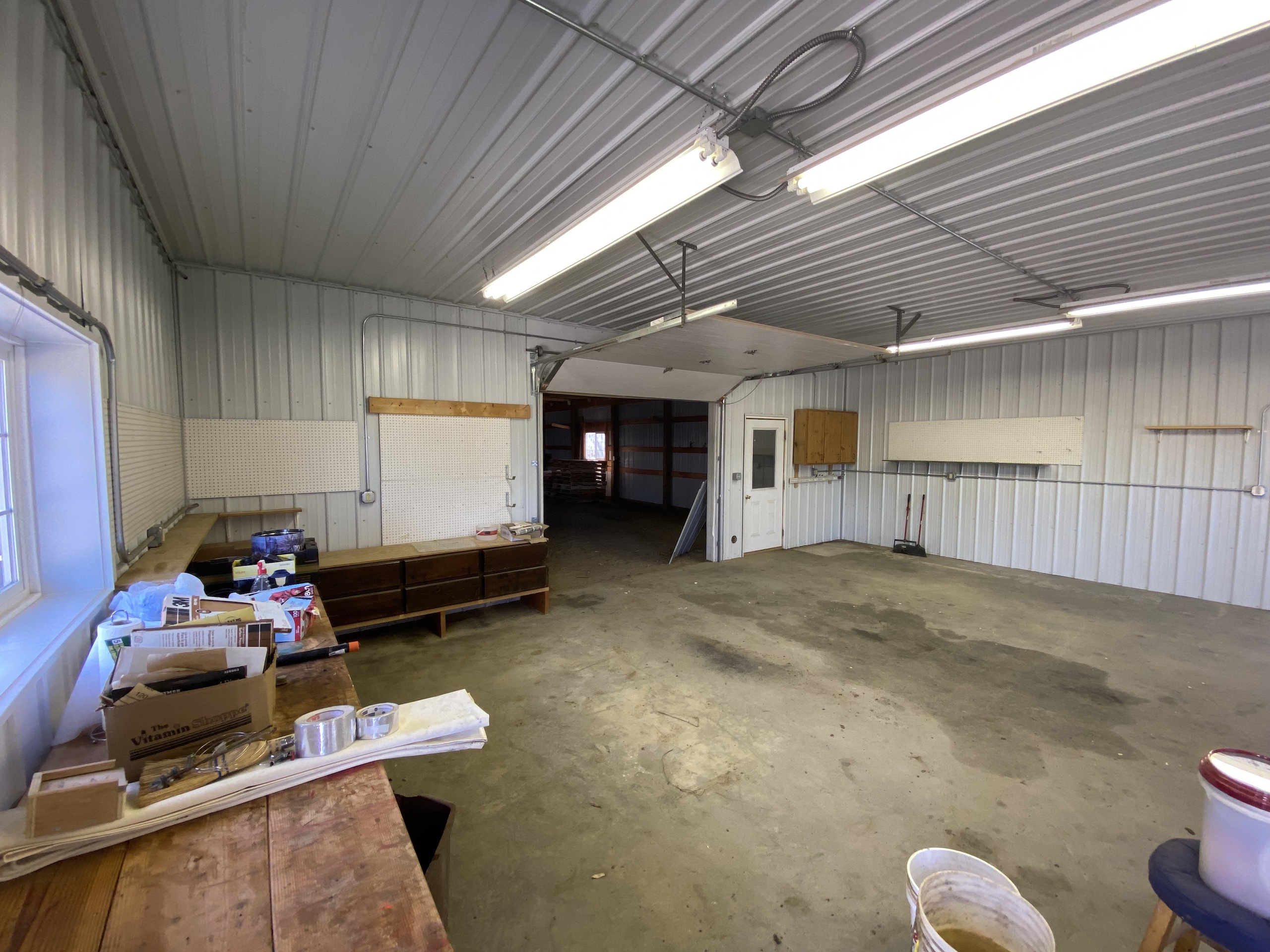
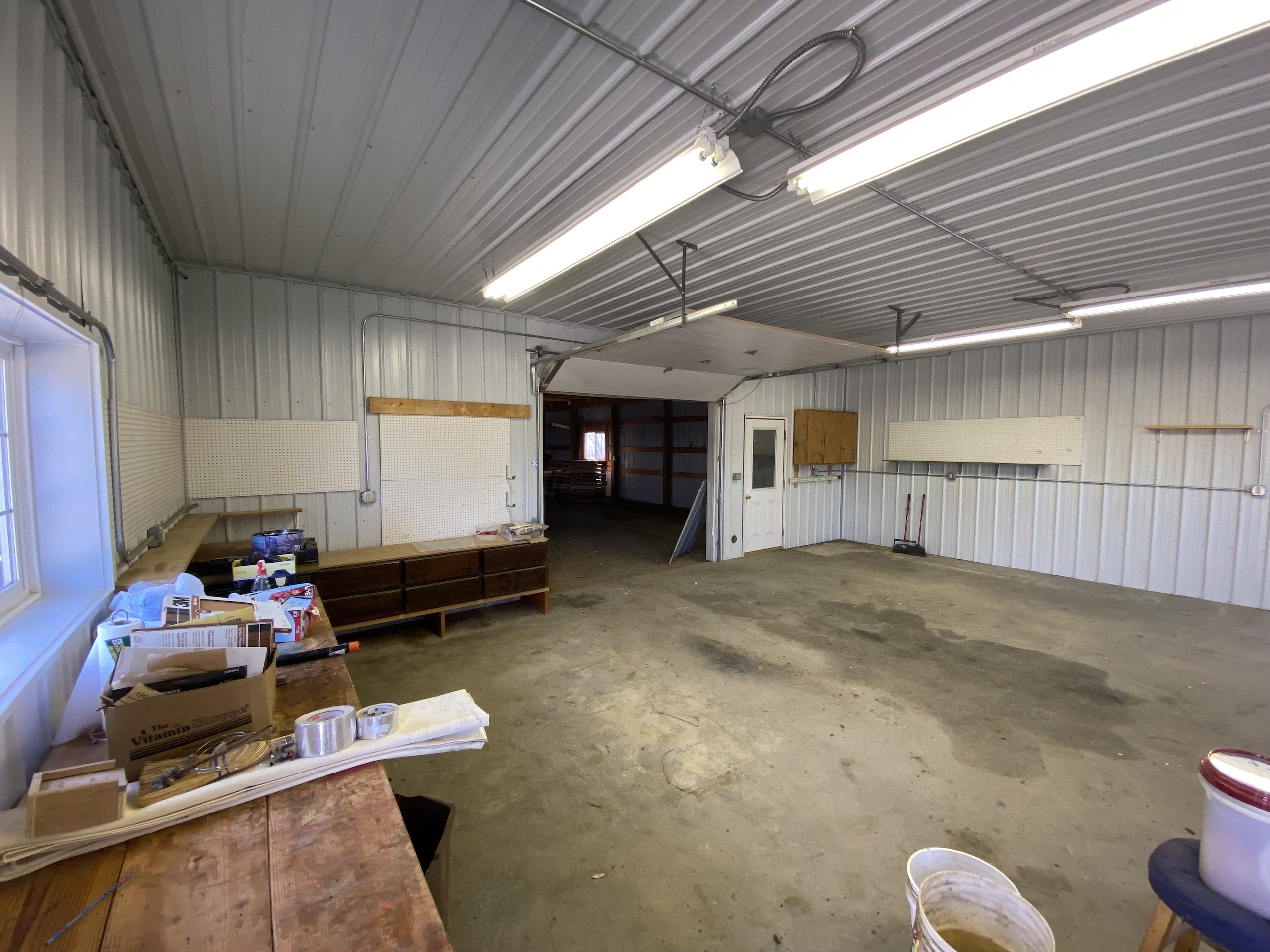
+ pen [45,870,136,945]
